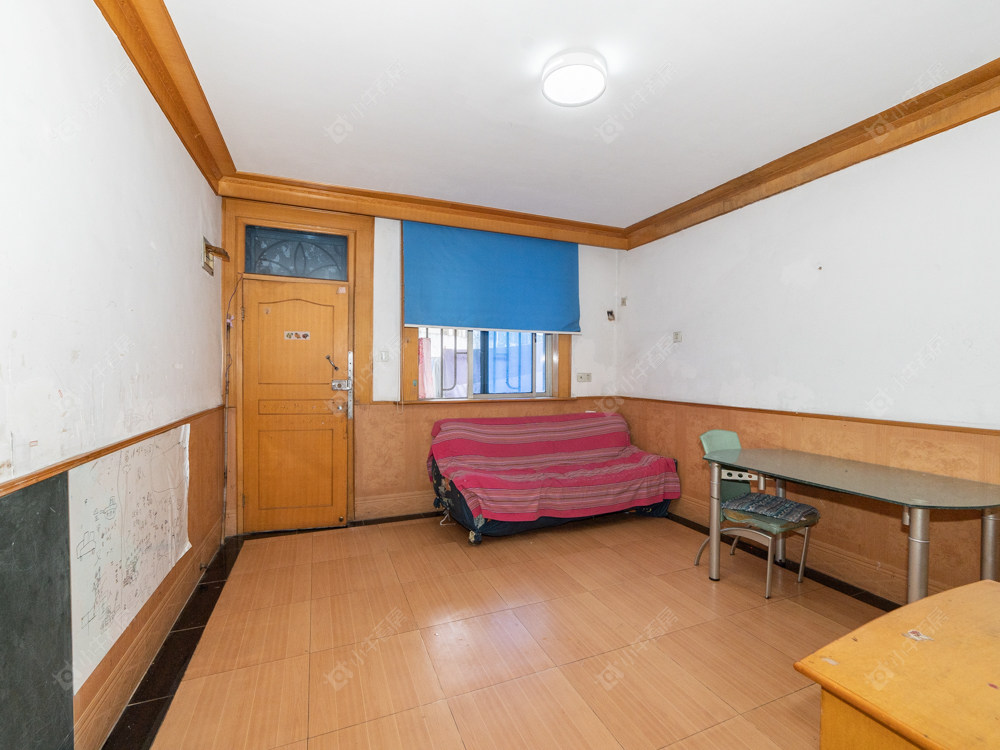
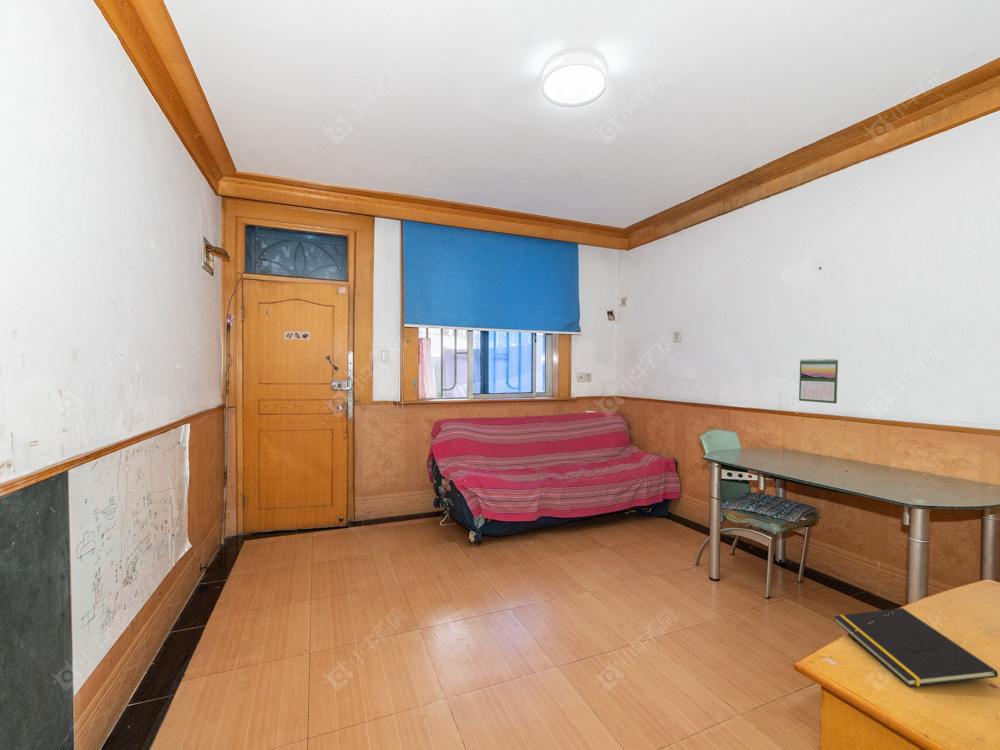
+ calendar [798,357,839,404]
+ notepad [833,607,999,687]
